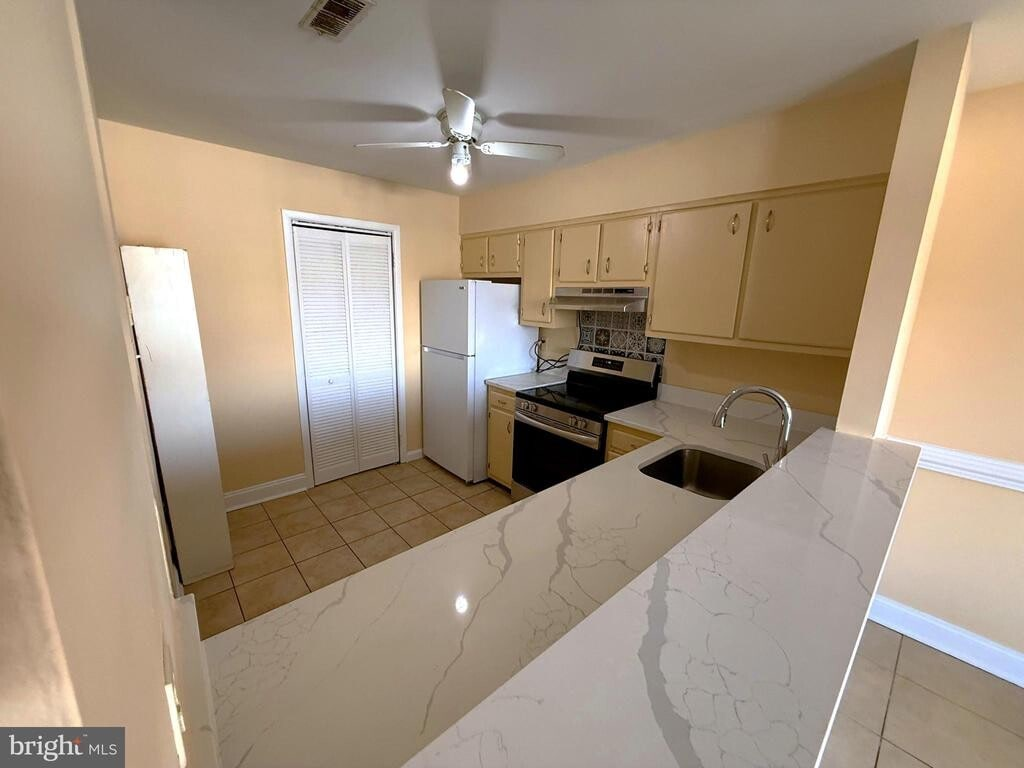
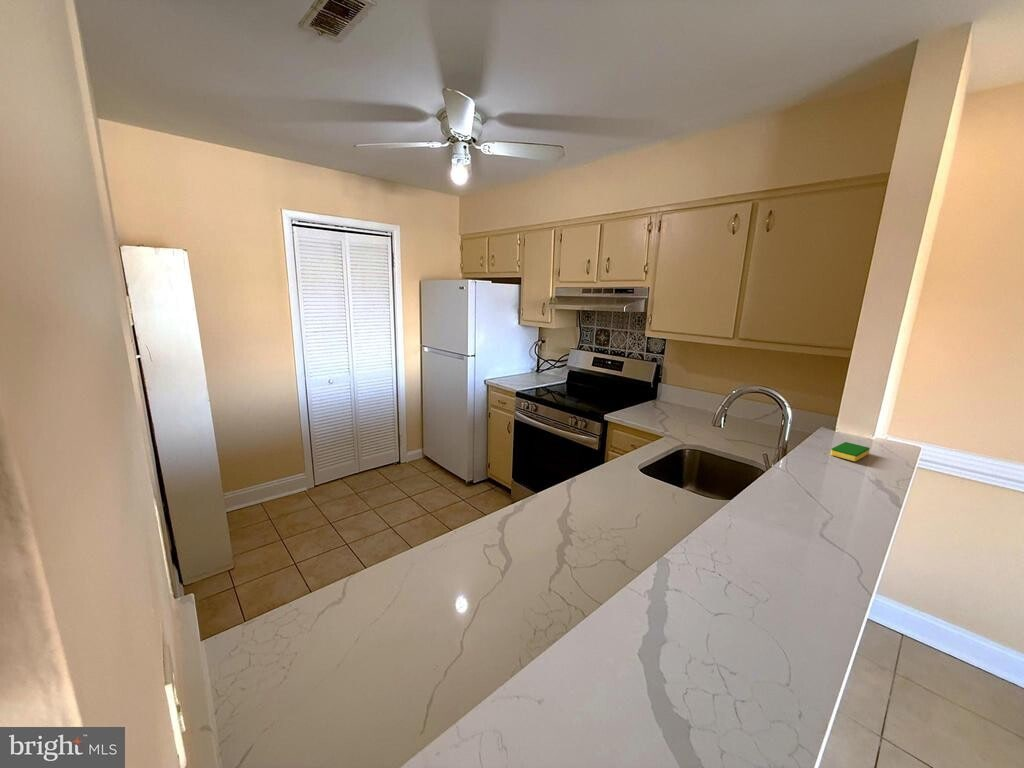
+ dish sponge [830,441,871,462]
